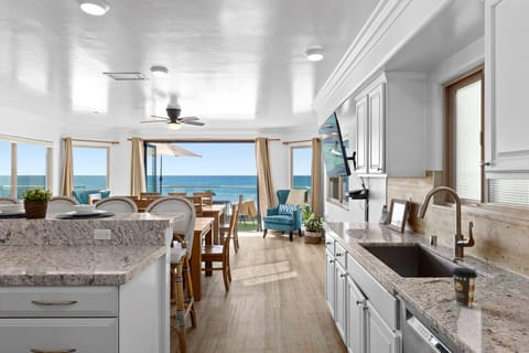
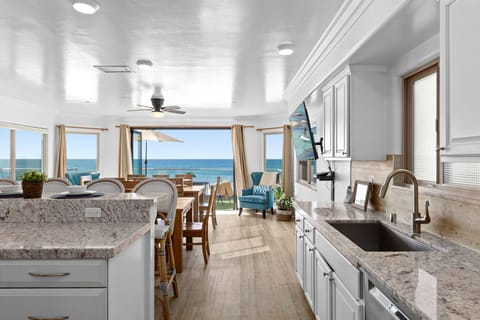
- coffee cup [451,267,478,308]
